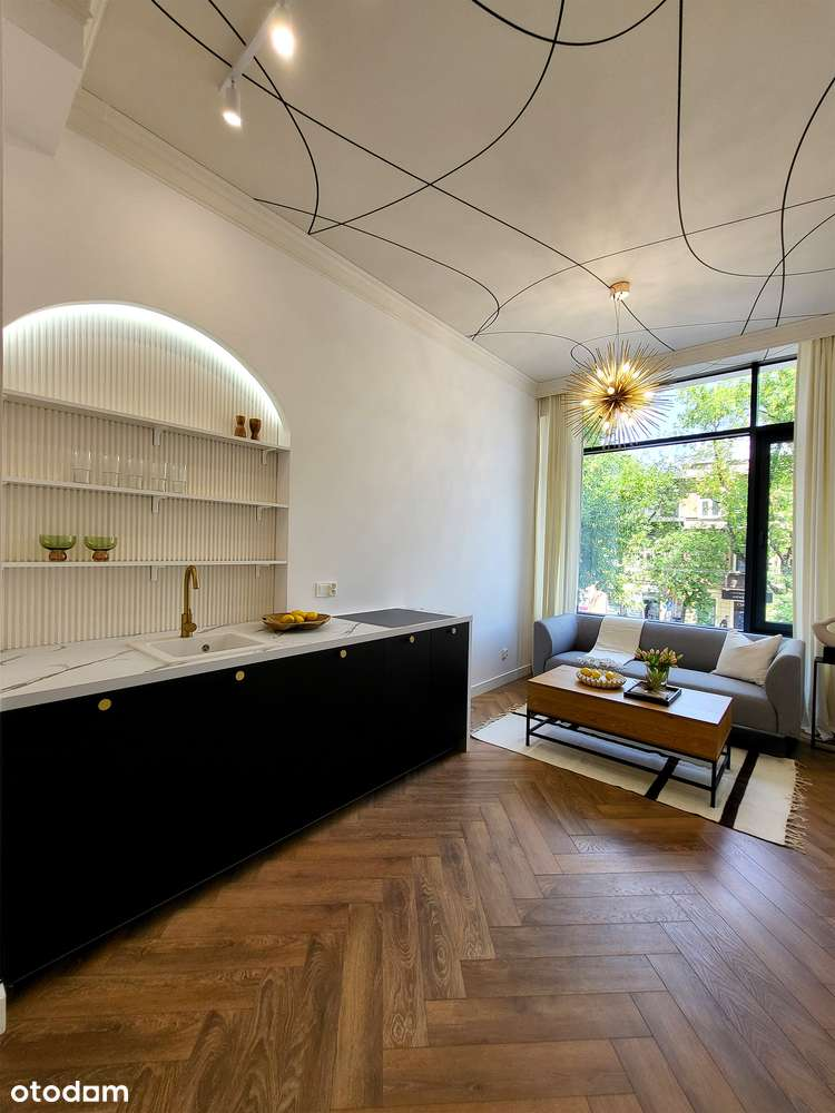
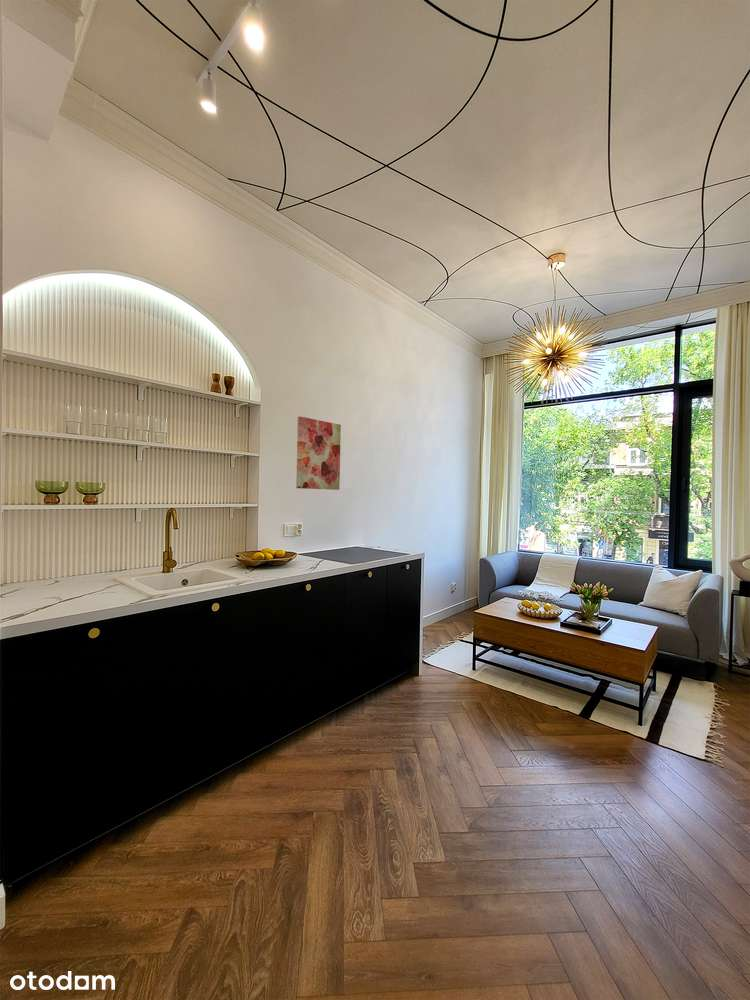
+ wall art [295,415,342,491]
